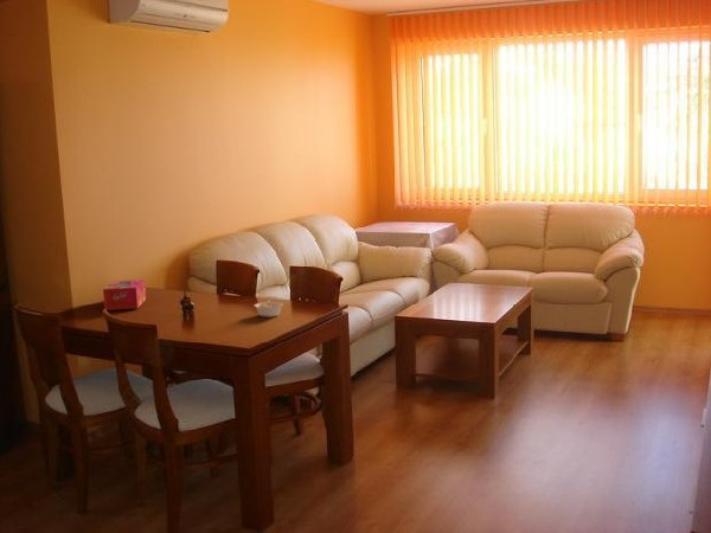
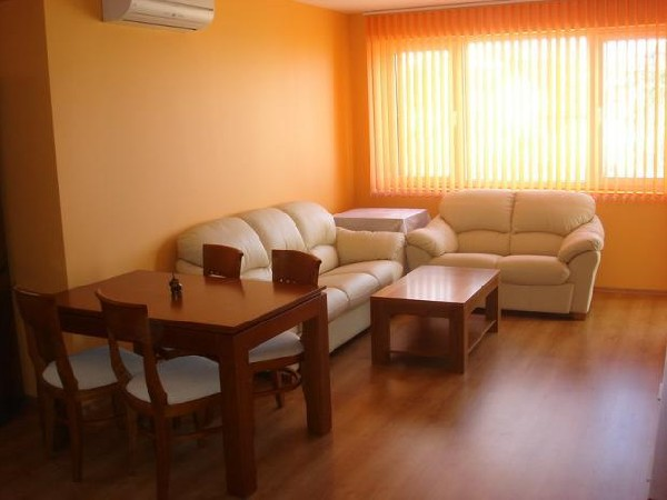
- legume [254,297,284,319]
- tissue box [102,278,147,312]
